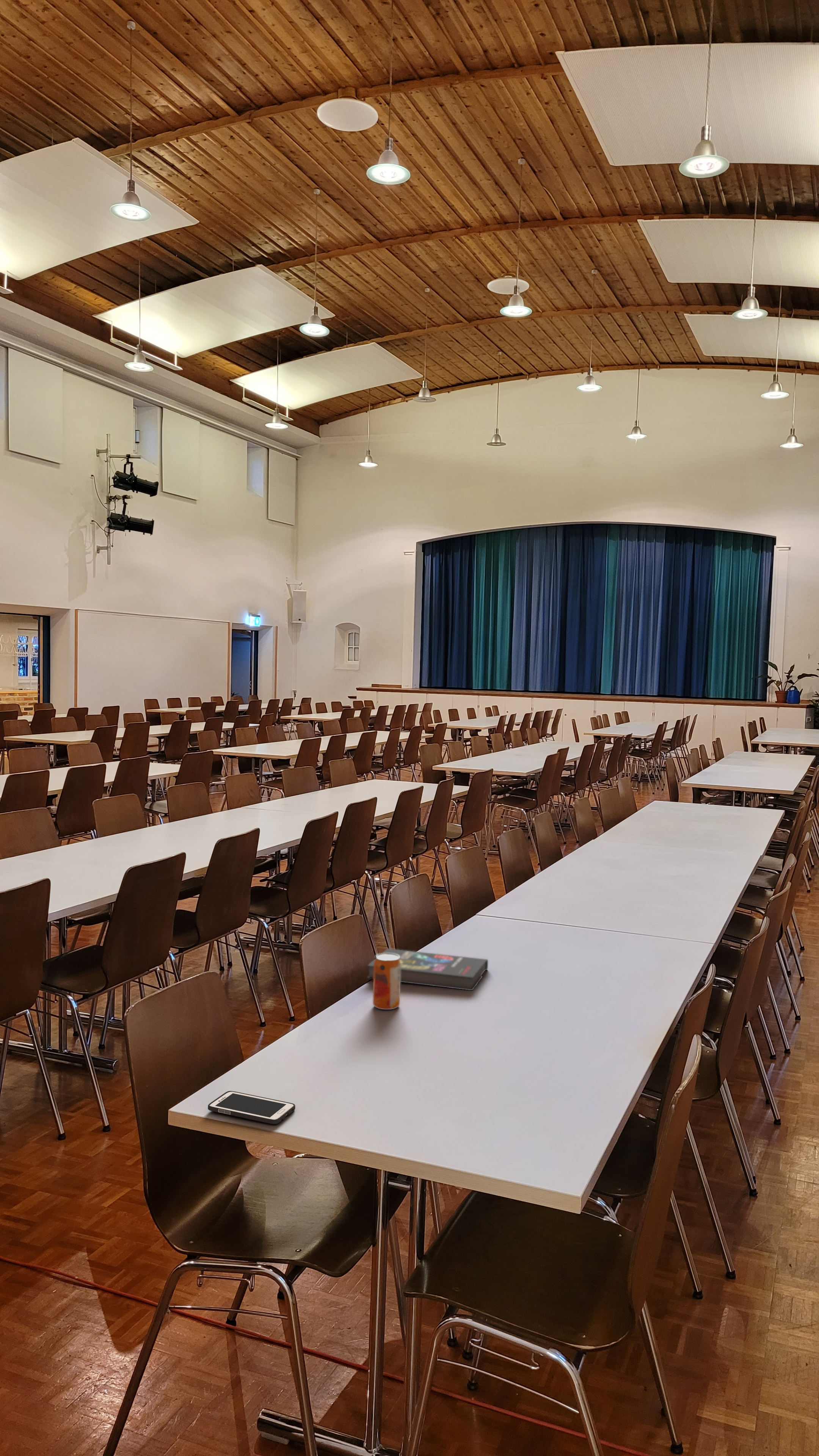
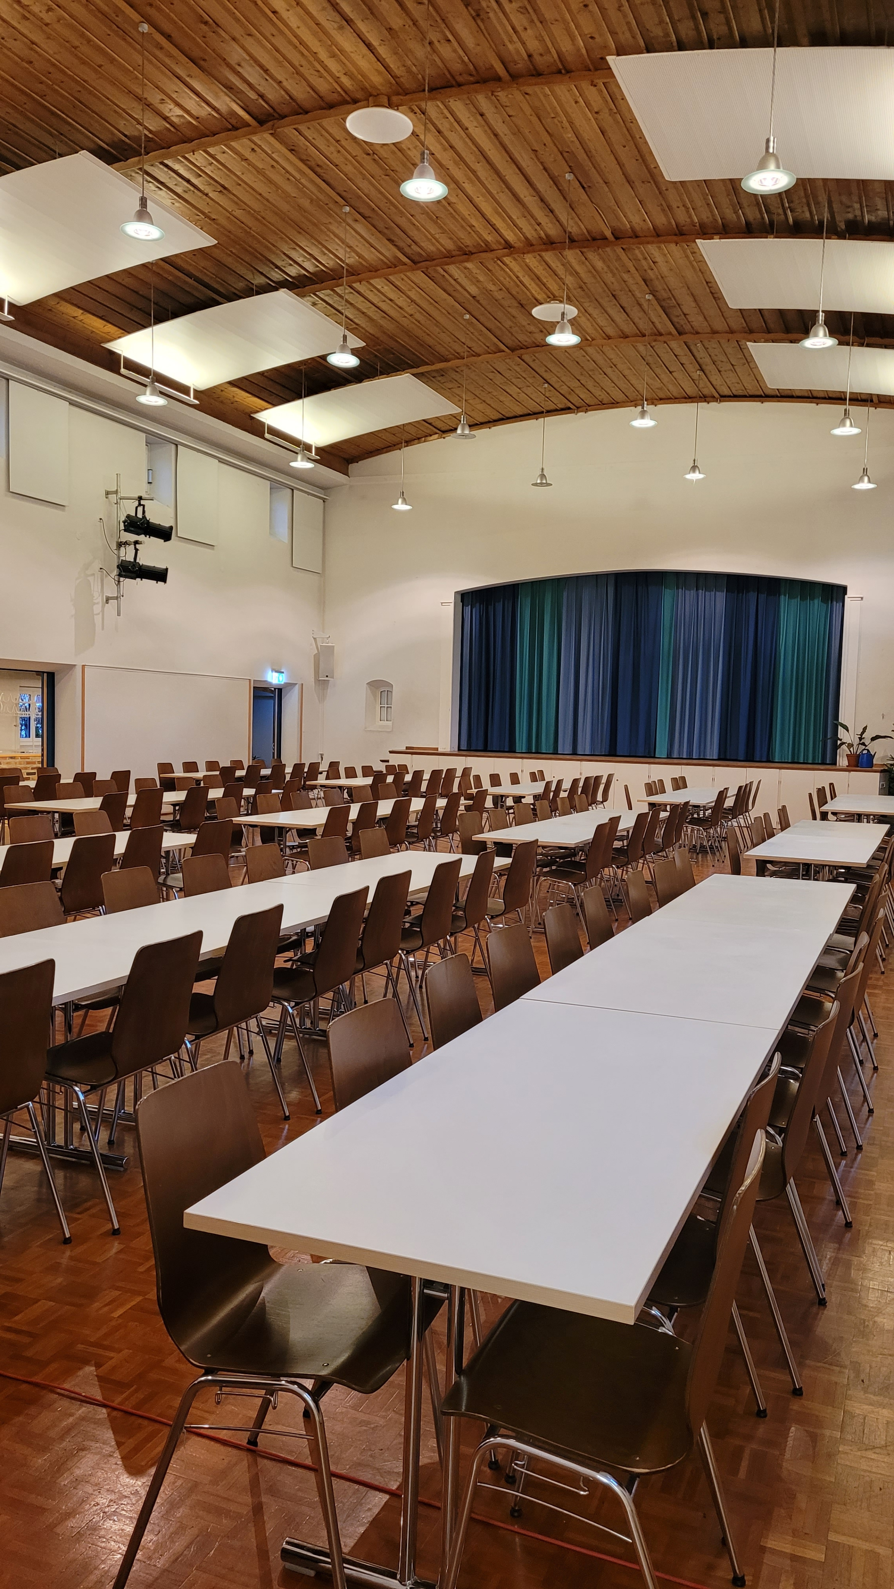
- beverage can [372,953,401,1010]
- cell phone [207,1090,296,1125]
- book [366,948,488,991]
